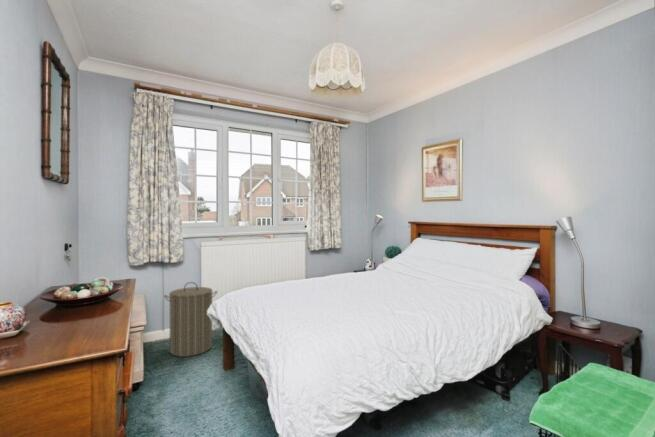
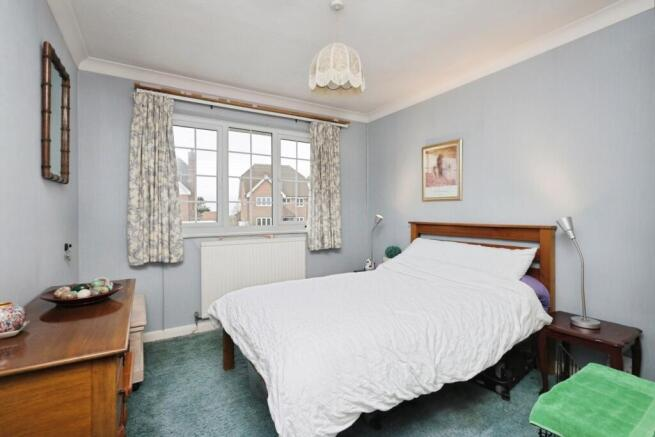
- laundry hamper [163,281,218,358]
